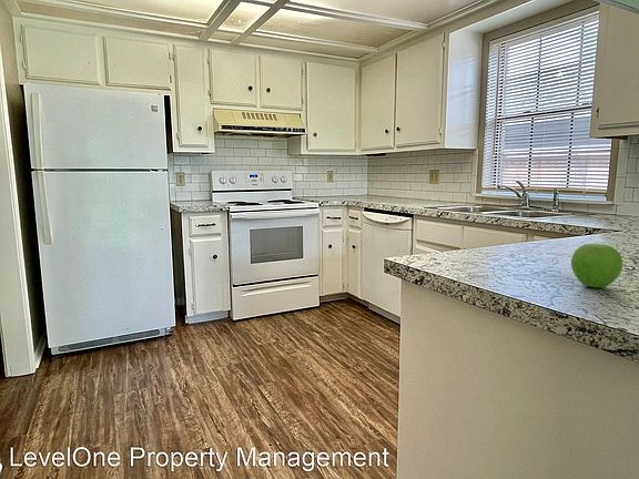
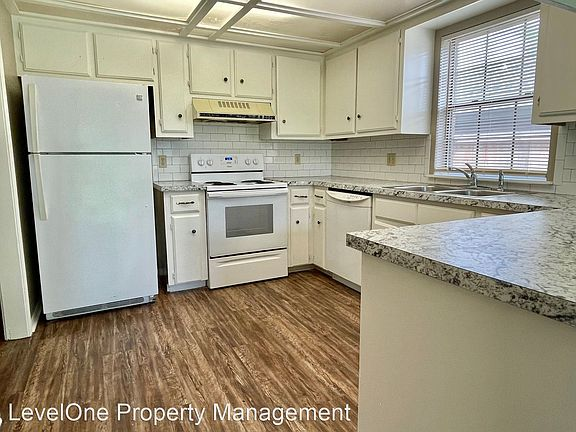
- fruit [570,243,623,288]
